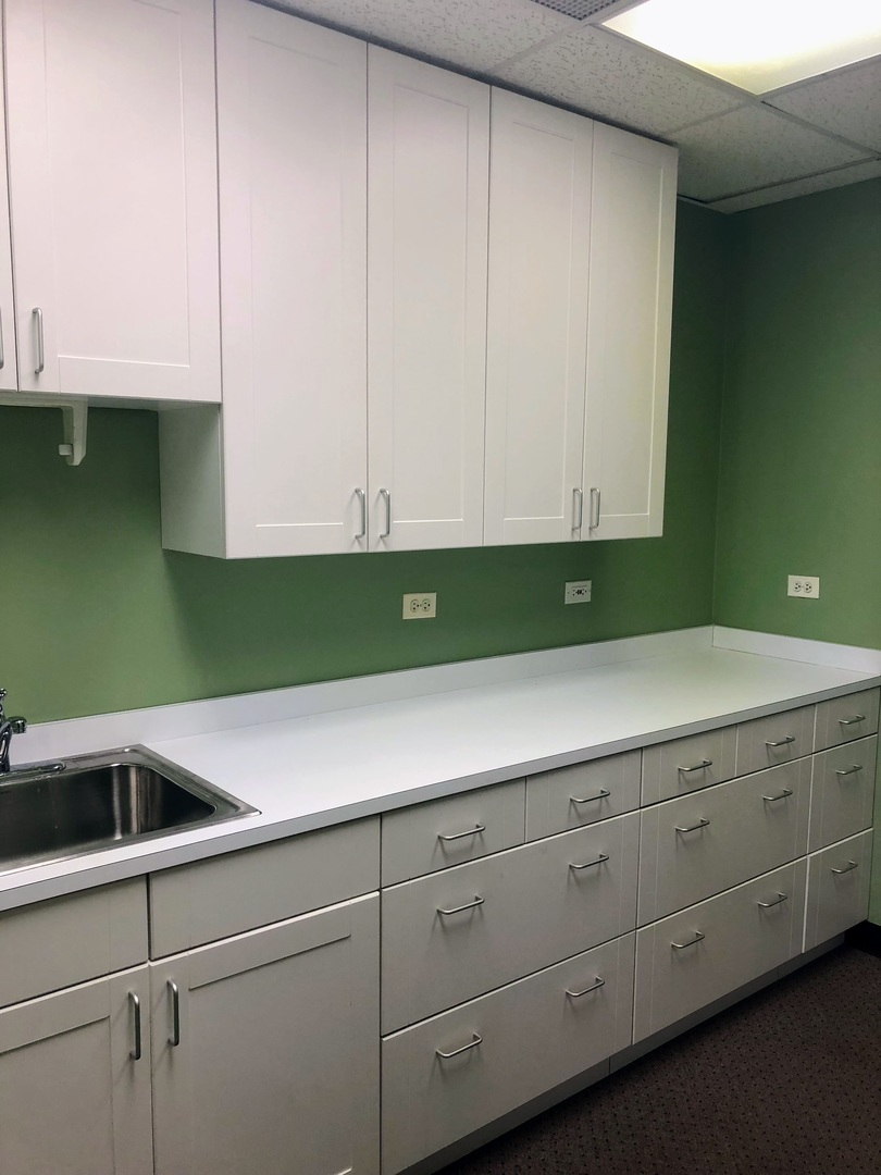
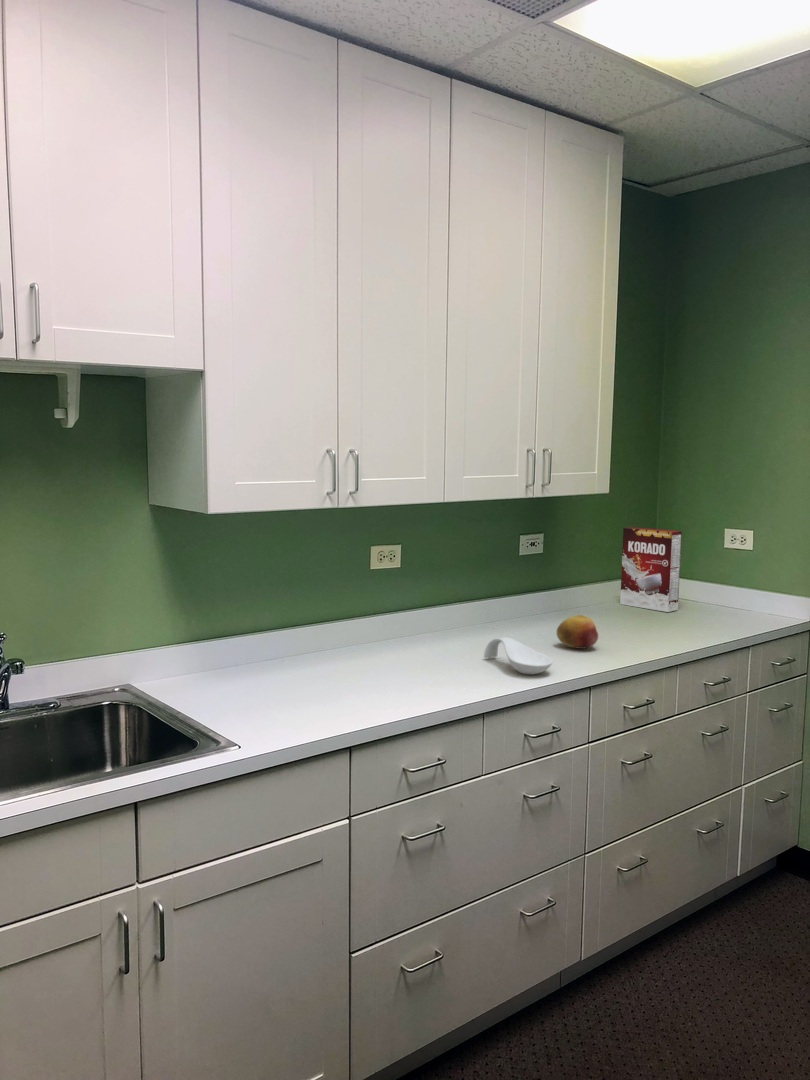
+ spoon rest [483,636,553,675]
+ cereal box [619,526,683,613]
+ fruit [556,614,599,650]
